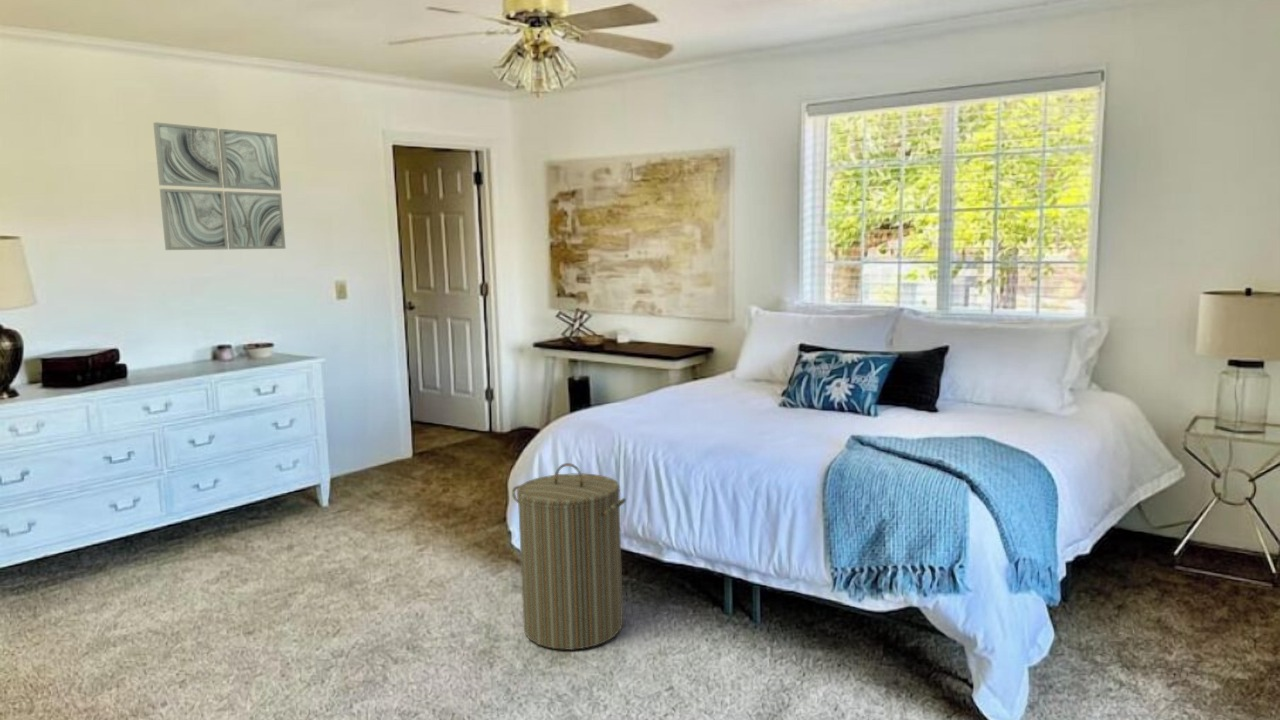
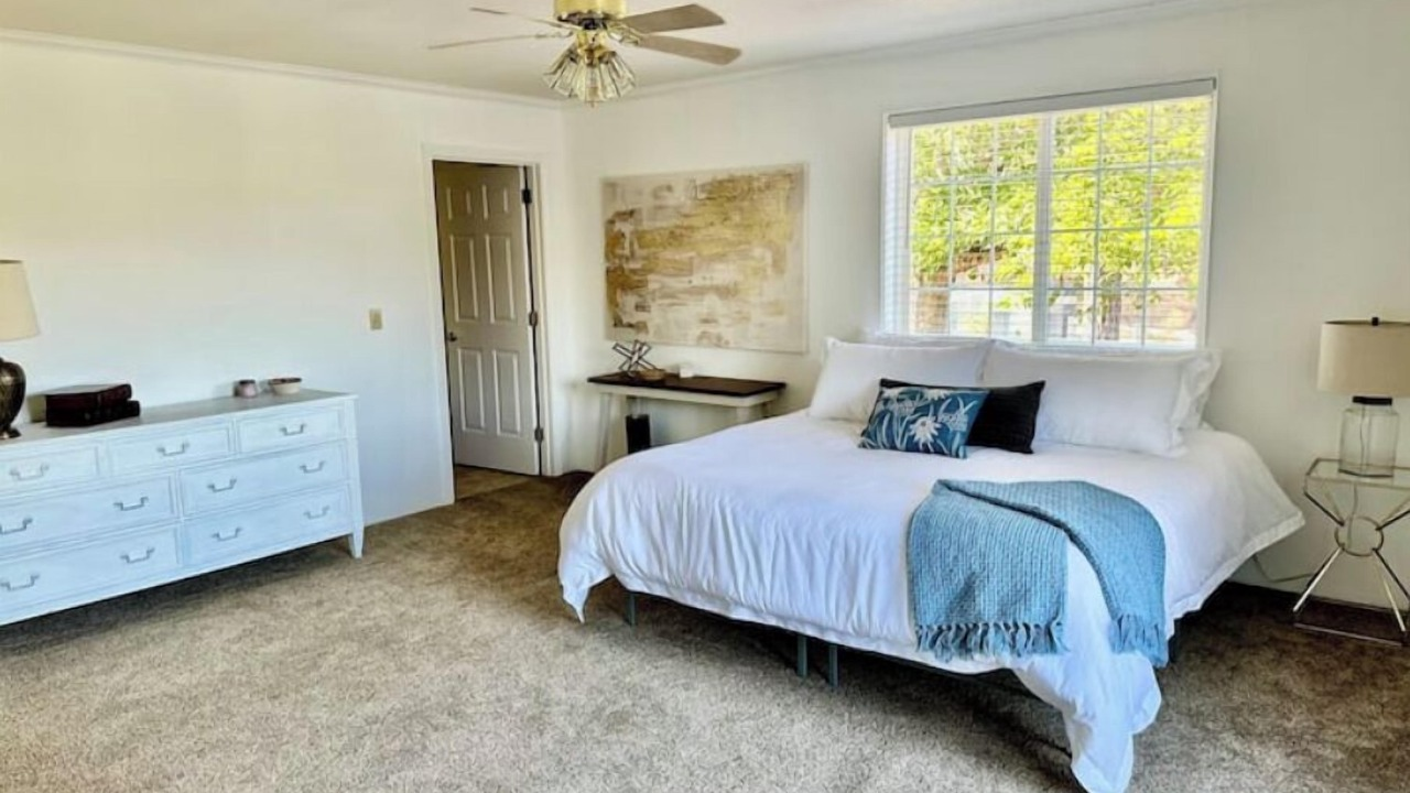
- laundry hamper [511,462,627,651]
- wall art [152,121,287,251]
